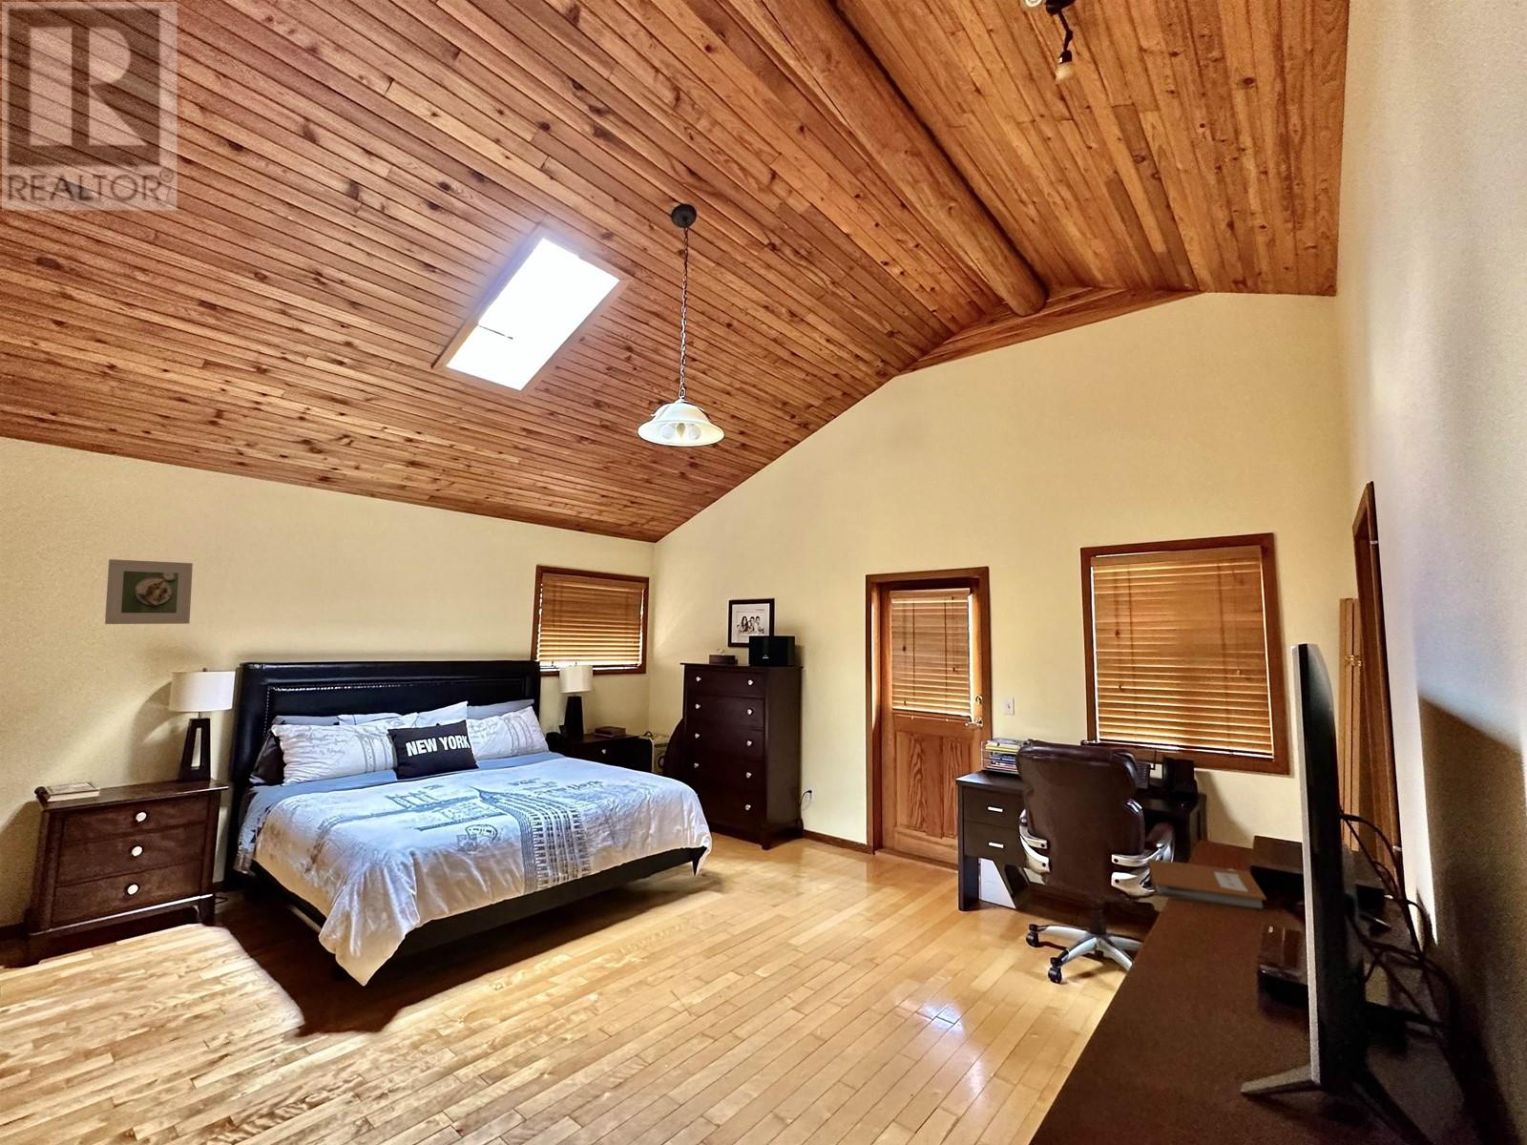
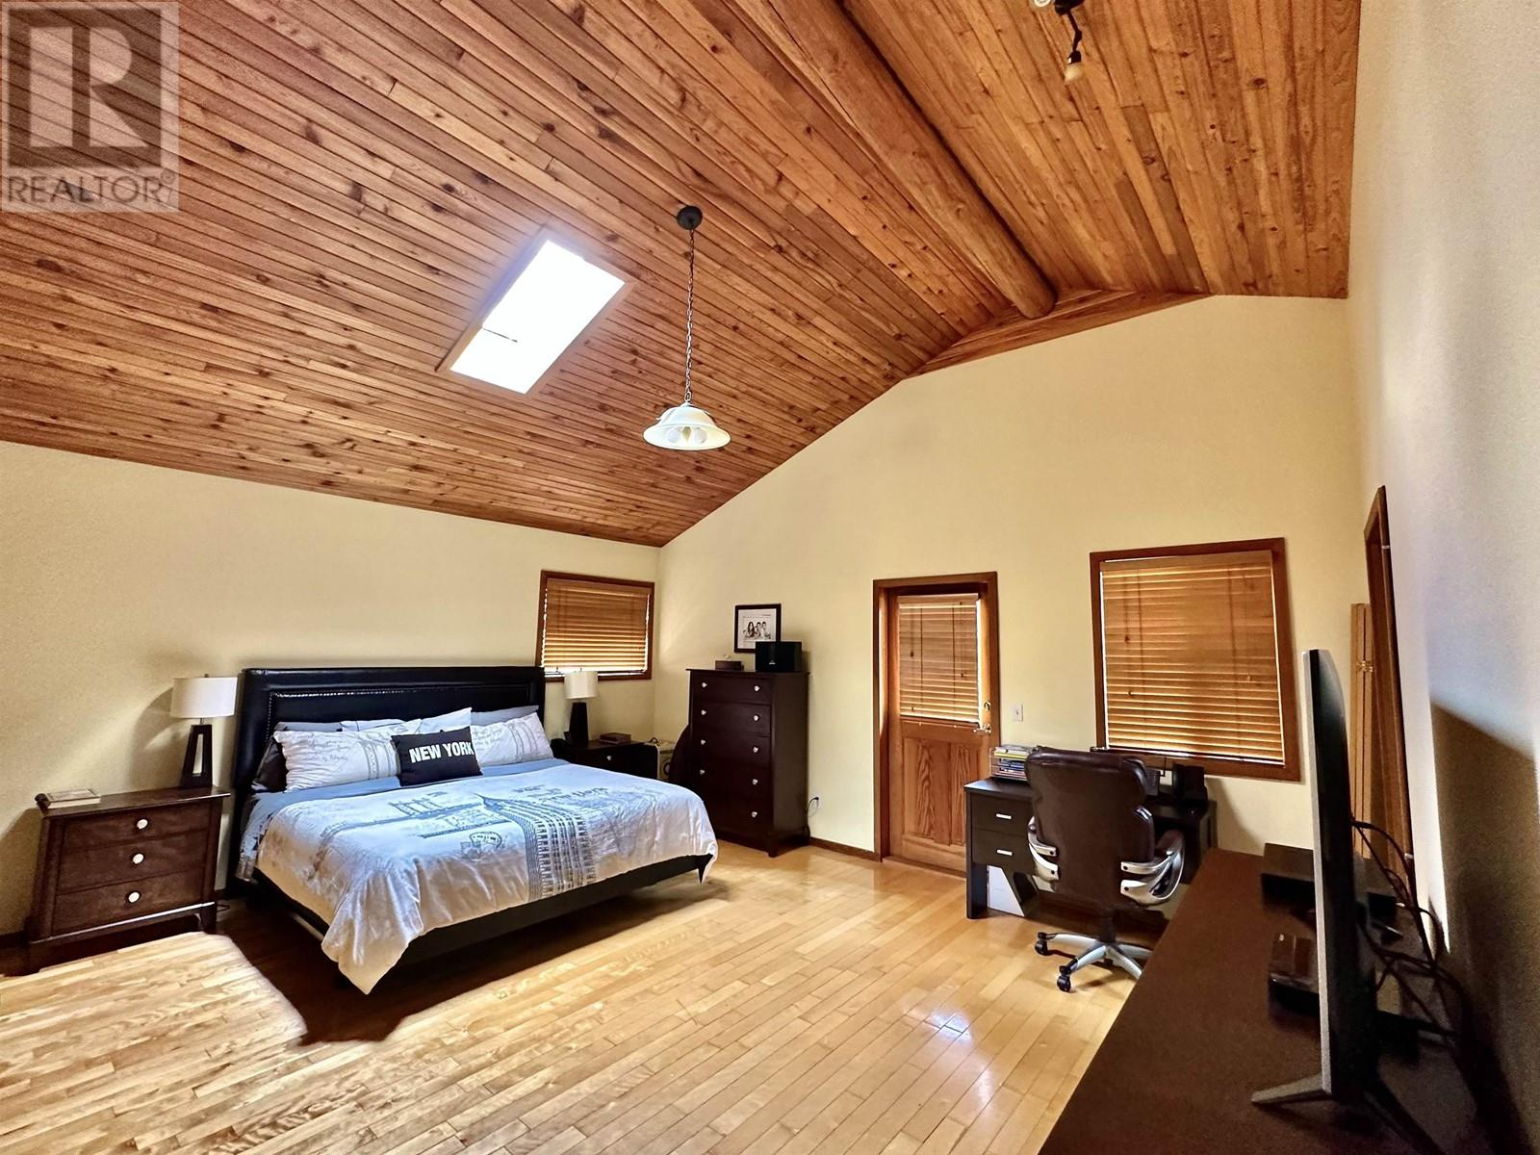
- notebook [1147,858,1267,910]
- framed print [105,558,194,625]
